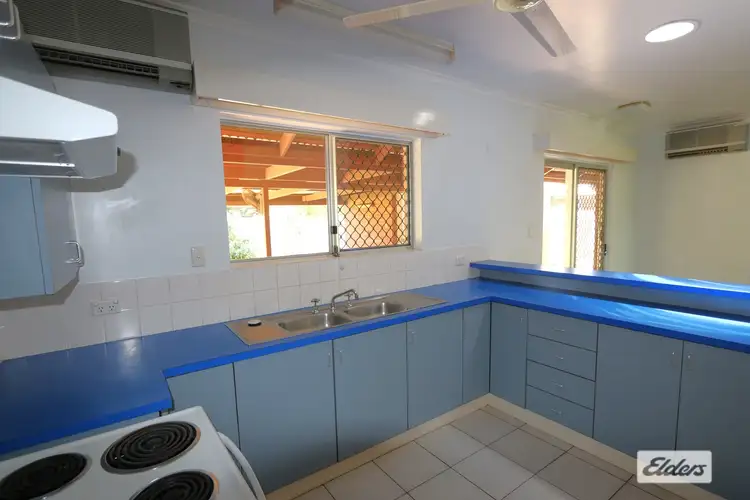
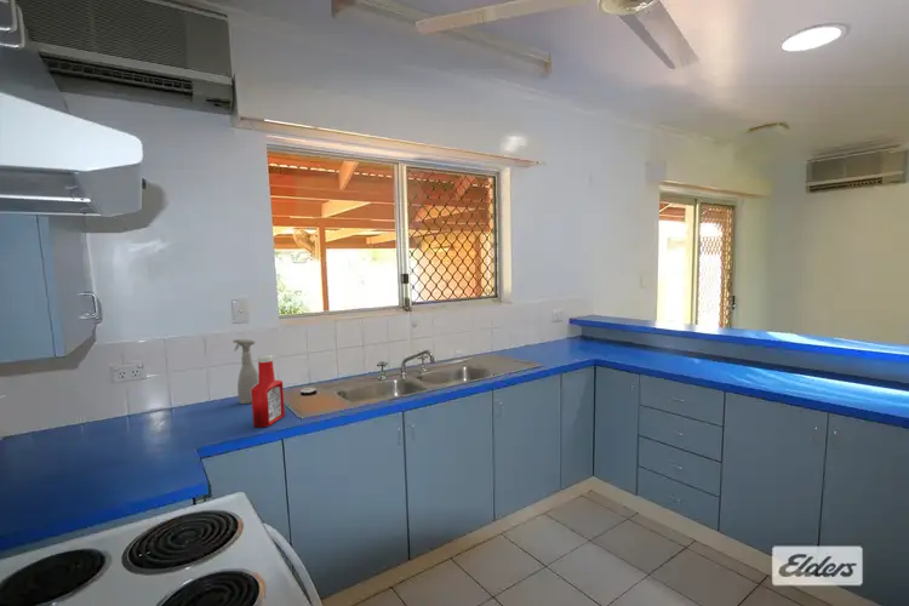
+ spray bottle [231,337,258,405]
+ soap bottle [251,354,286,429]
